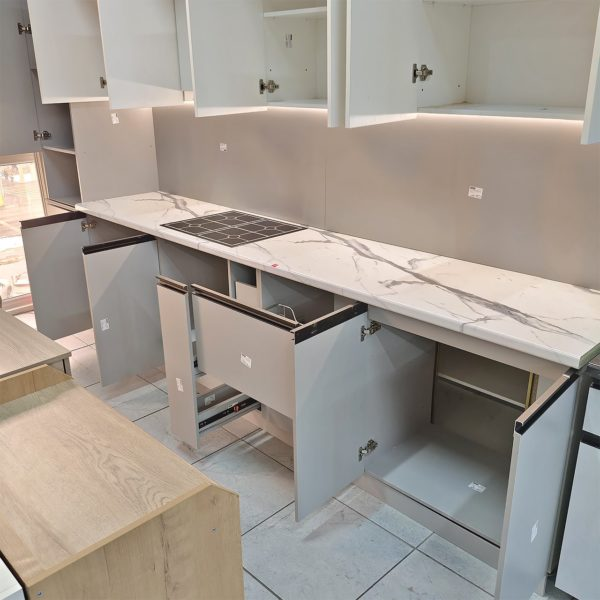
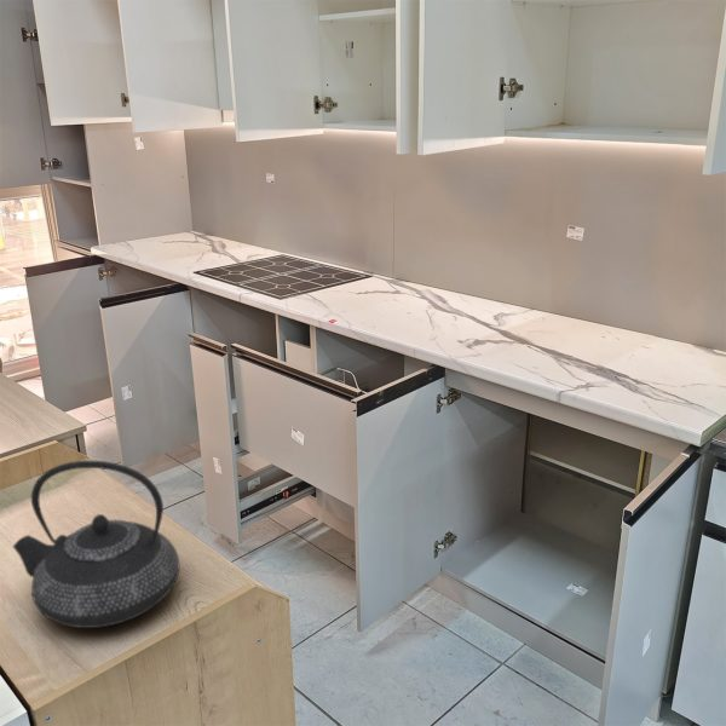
+ teapot [12,460,180,629]
